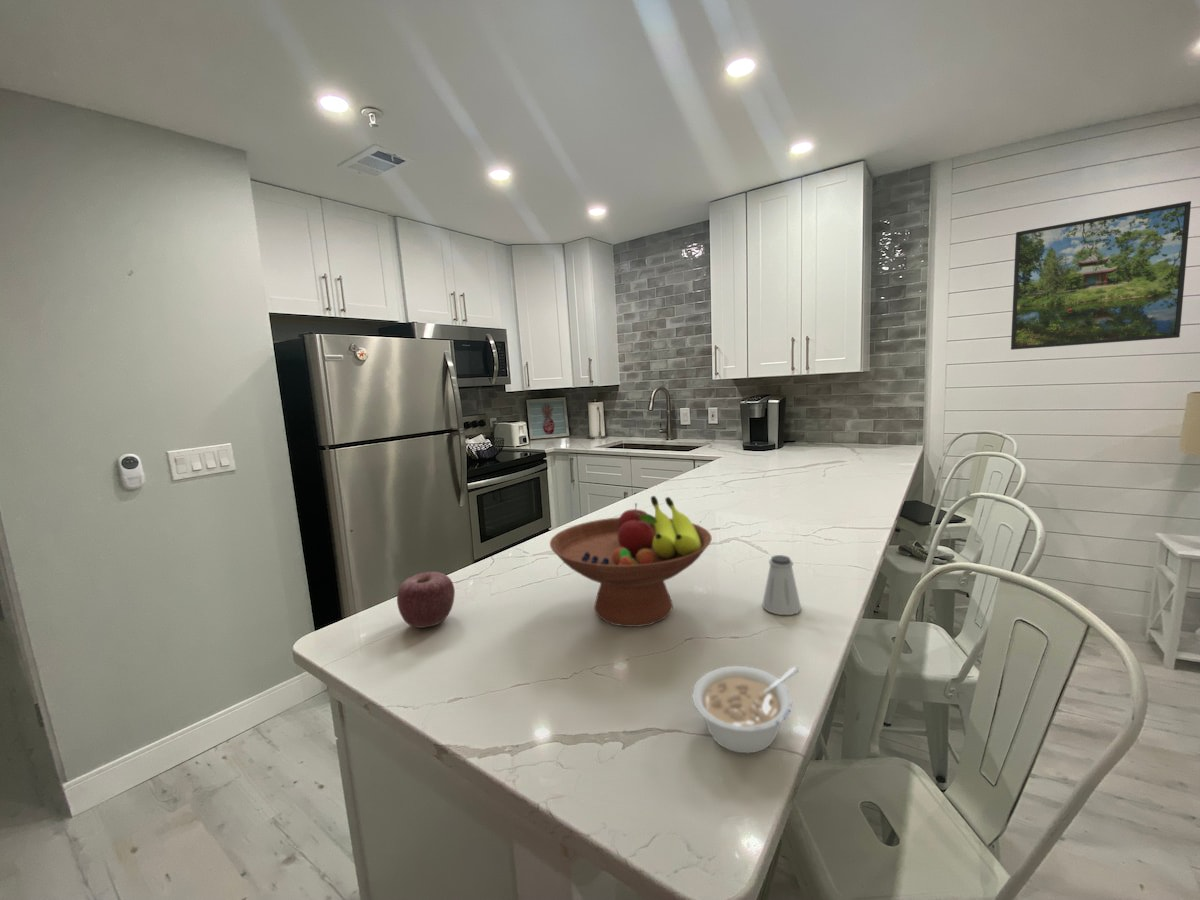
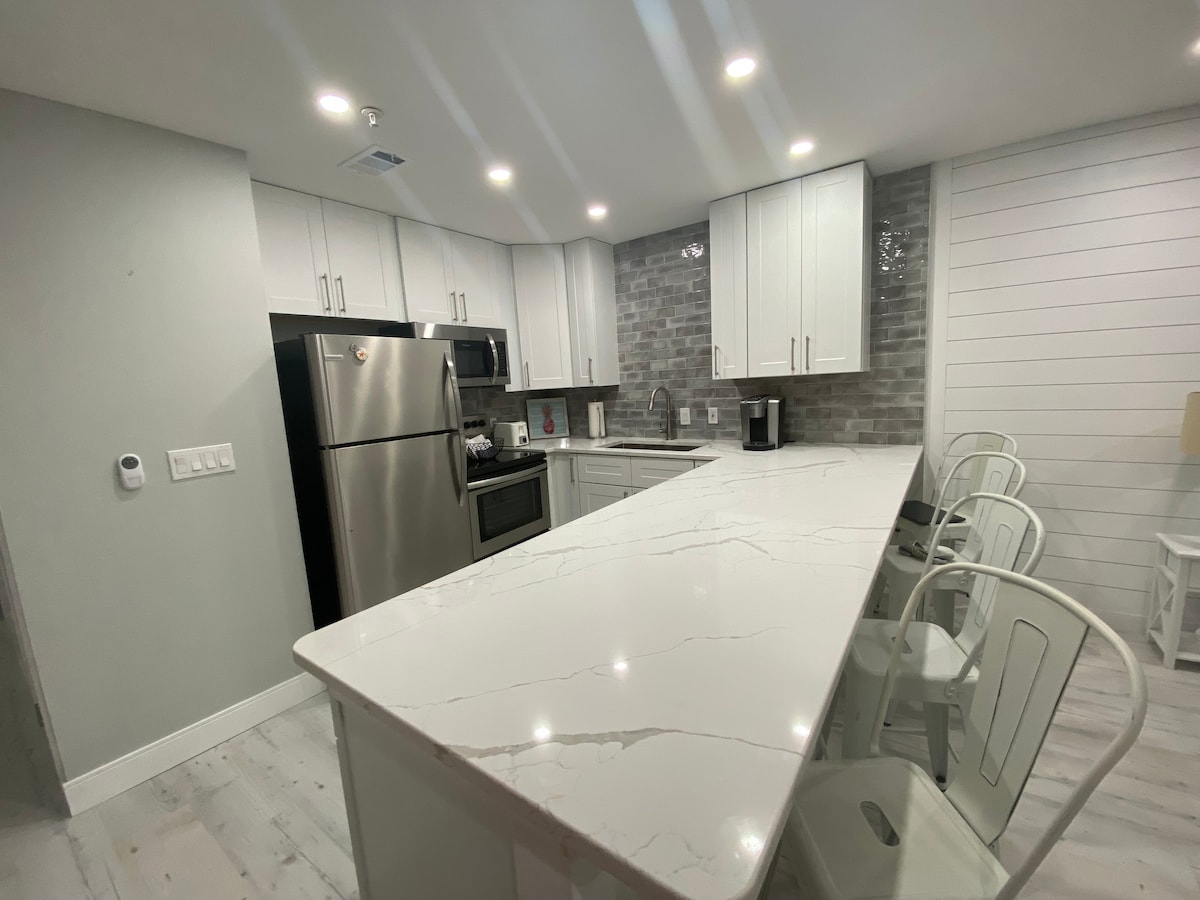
- legume [691,665,800,755]
- saltshaker [761,554,802,616]
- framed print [1010,200,1192,351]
- apple [396,571,456,629]
- fruit bowl [549,495,713,628]
